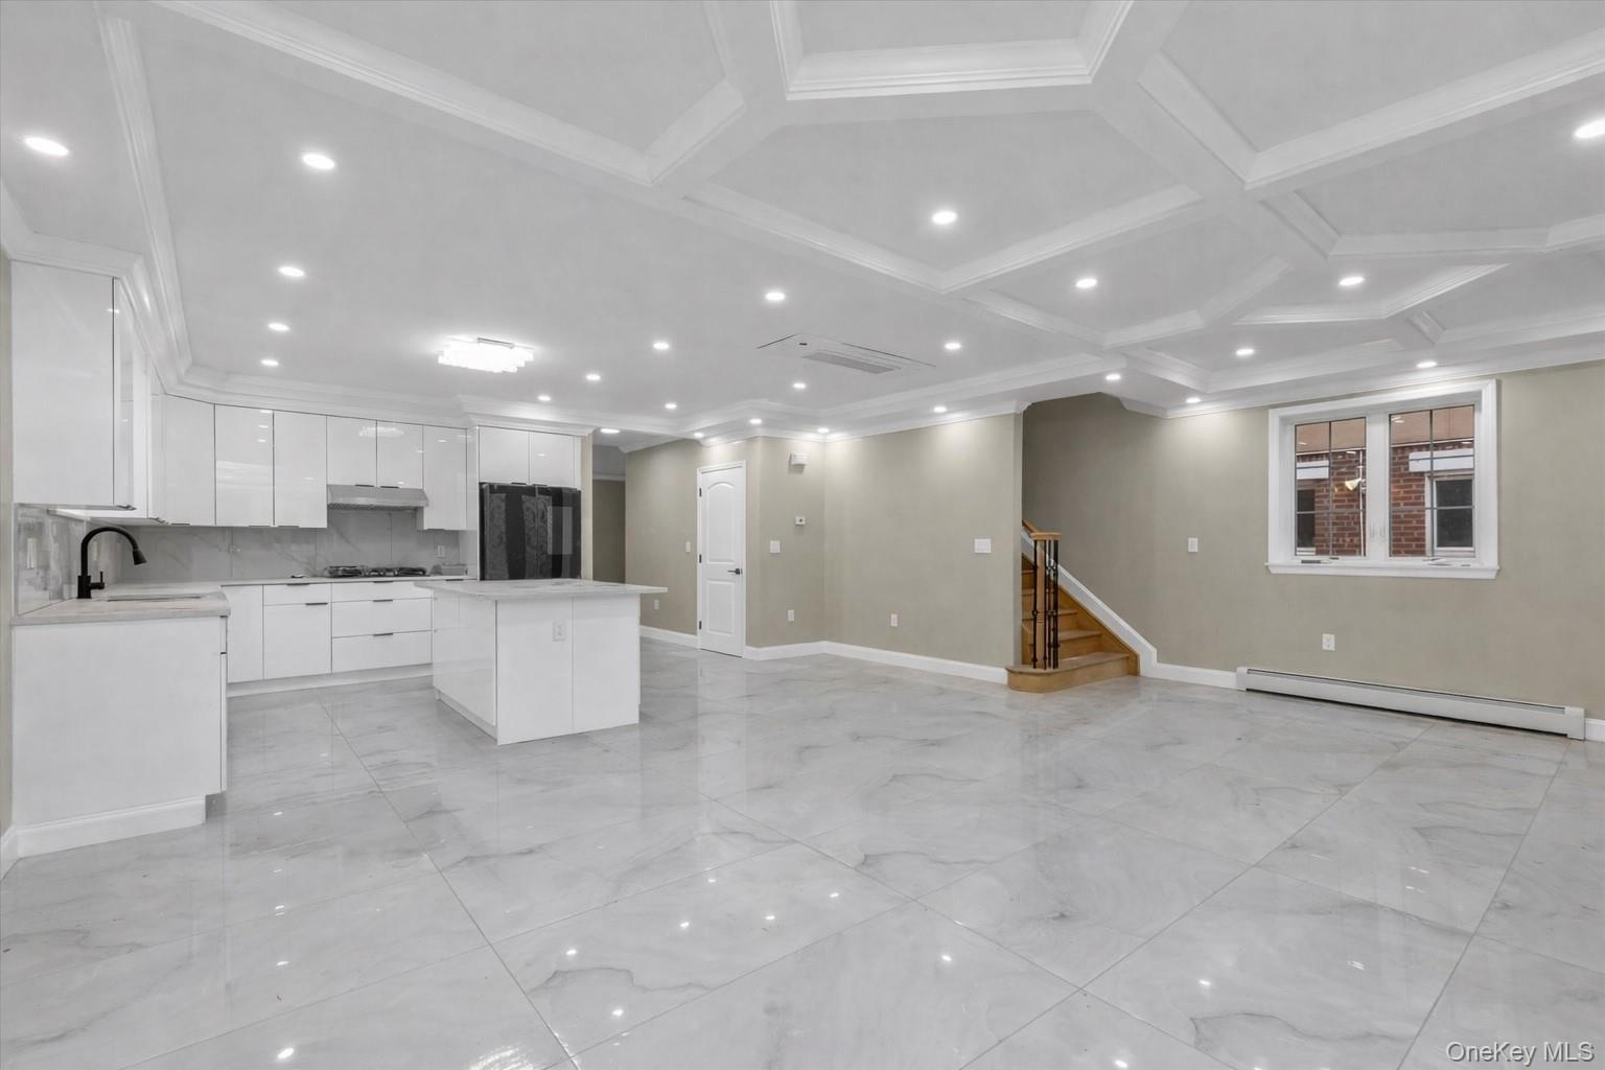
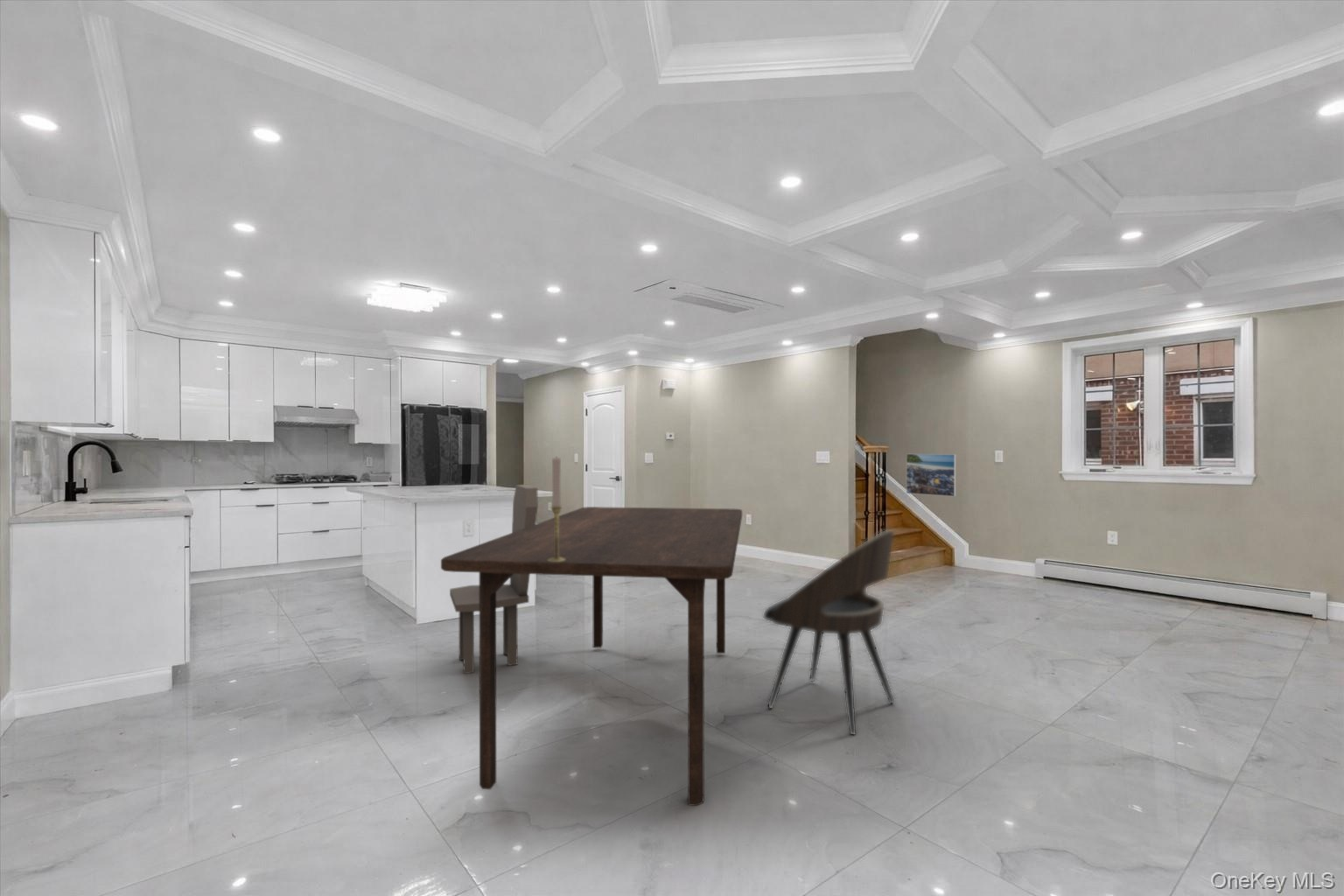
+ candlestick [548,457,565,562]
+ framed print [906,453,956,497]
+ dining table [440,506,743,807]
+ dining chair [763,529,895,736]
+ chair [449,484,539,675]
